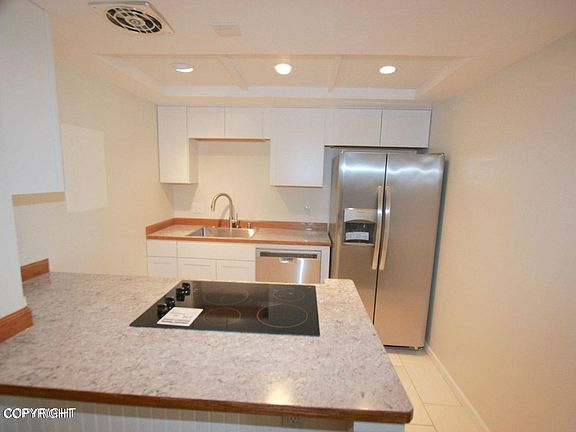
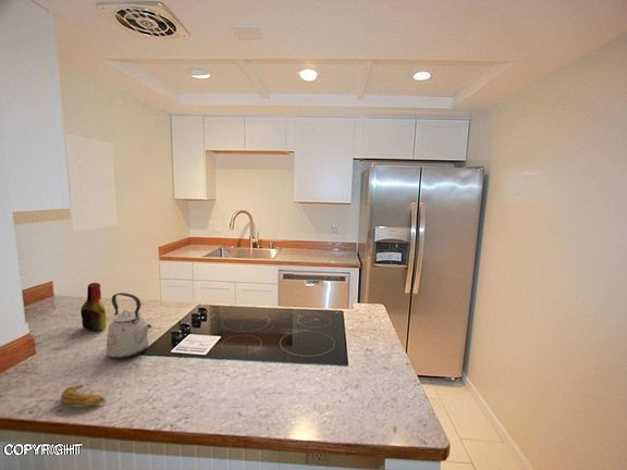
+ kettle [106,292,152,360]
+ banana [60,384,106,407]
+ bottle [79,282,108,332]
